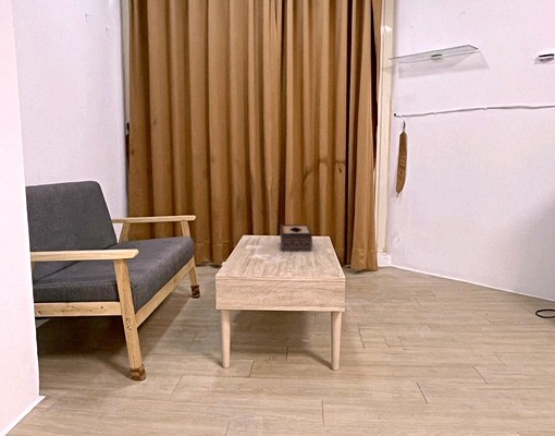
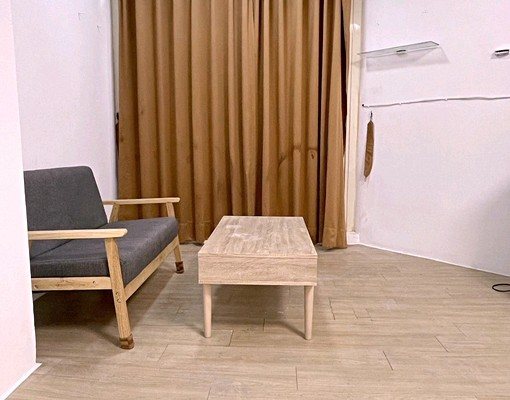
- tissue box [280,223,313,253]
